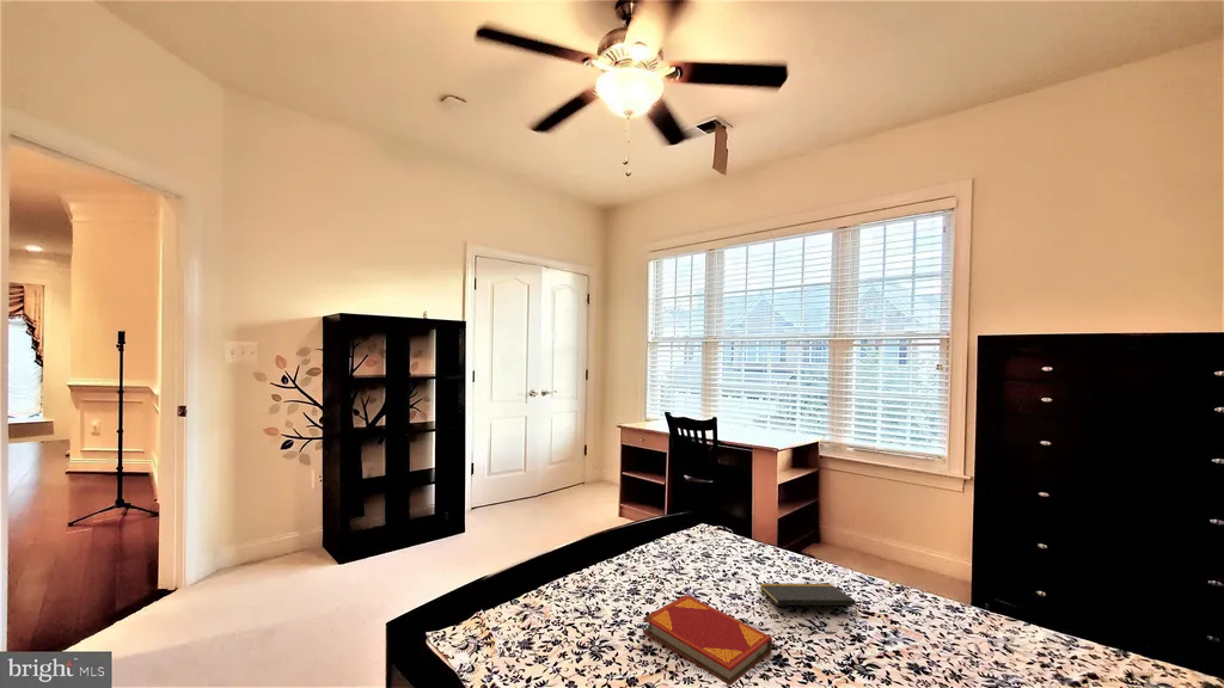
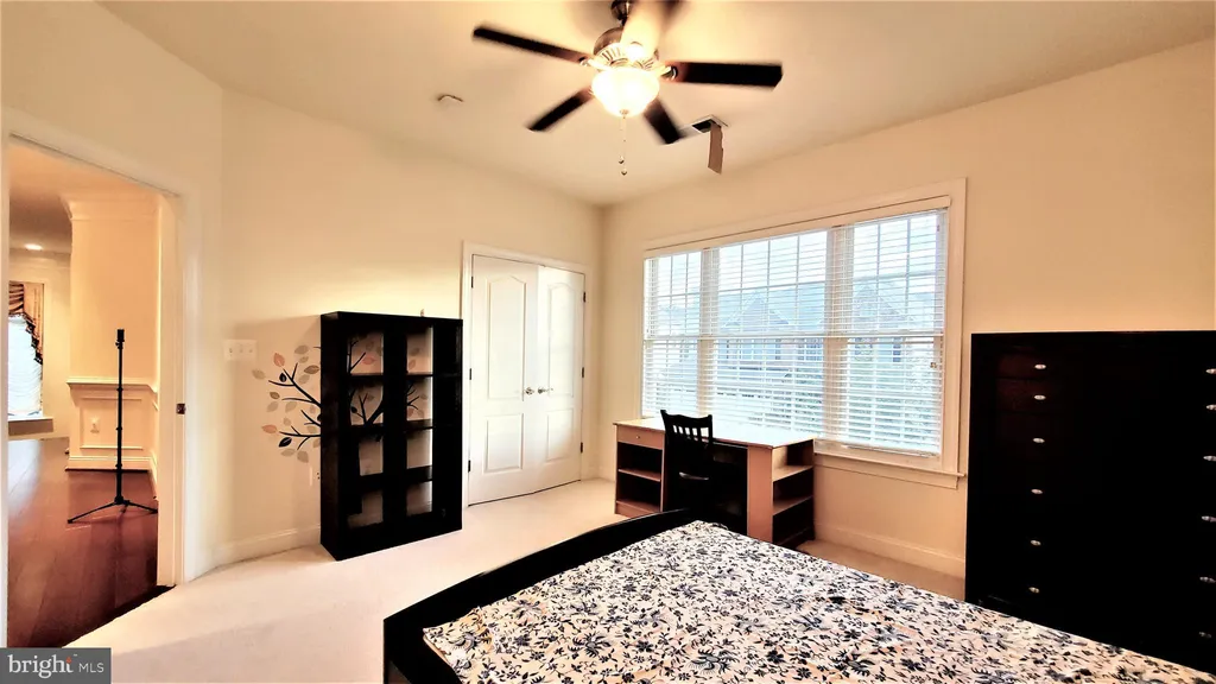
- notepad [759,582,858,616]
- hardback book [642,594,773,687]
